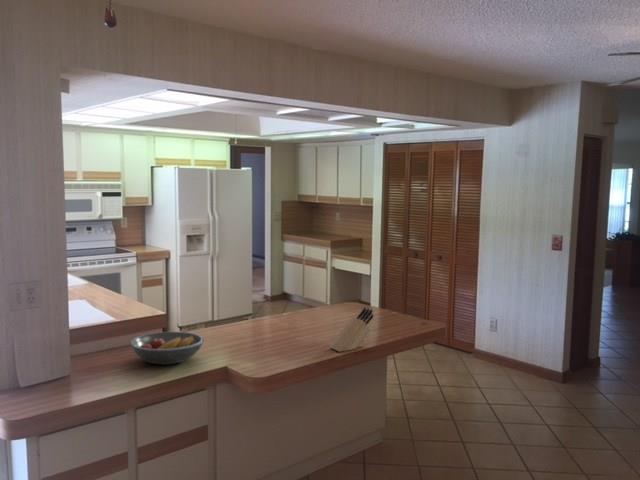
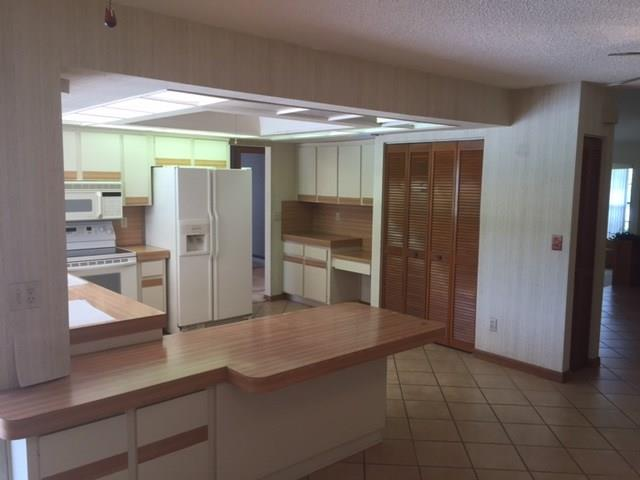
- fruit bowl [128,331,205,366]
- knife block [328,307,374,353]
